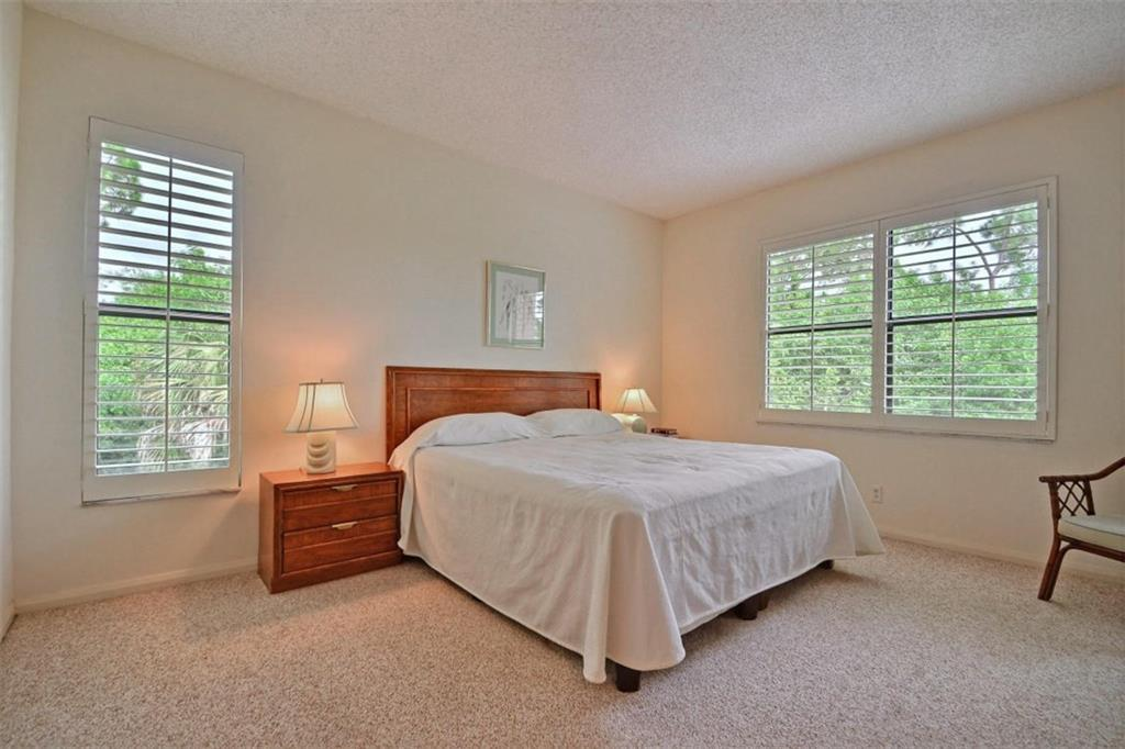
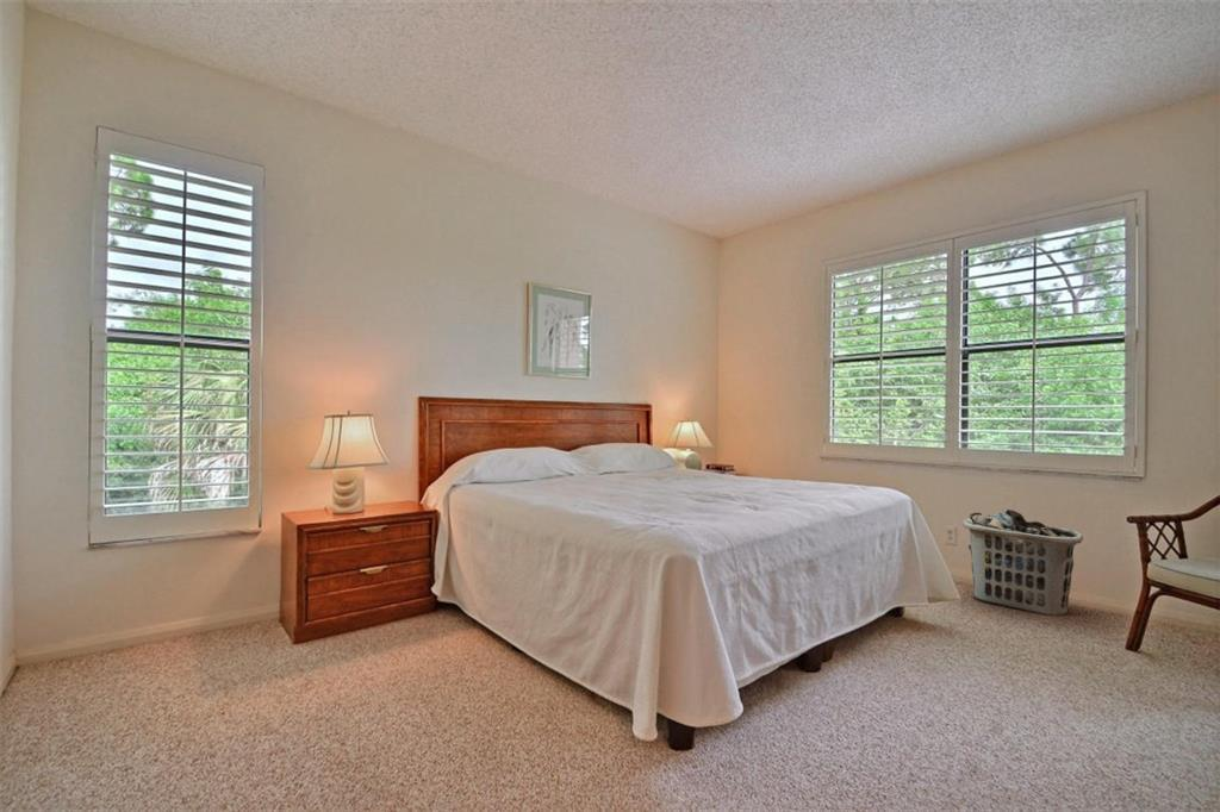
+ clothes hamper [961,508,1084,617]
